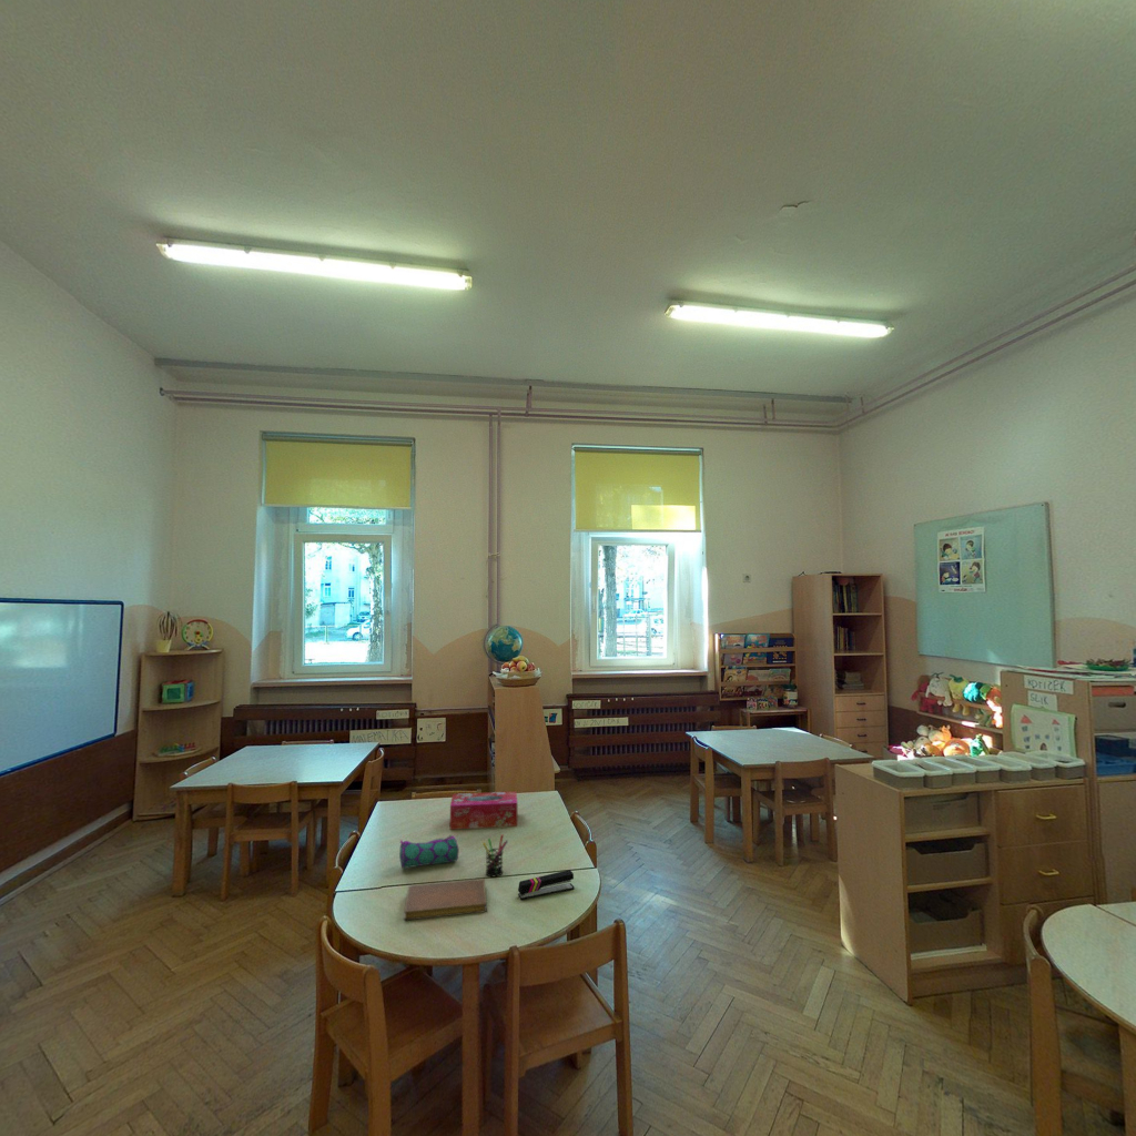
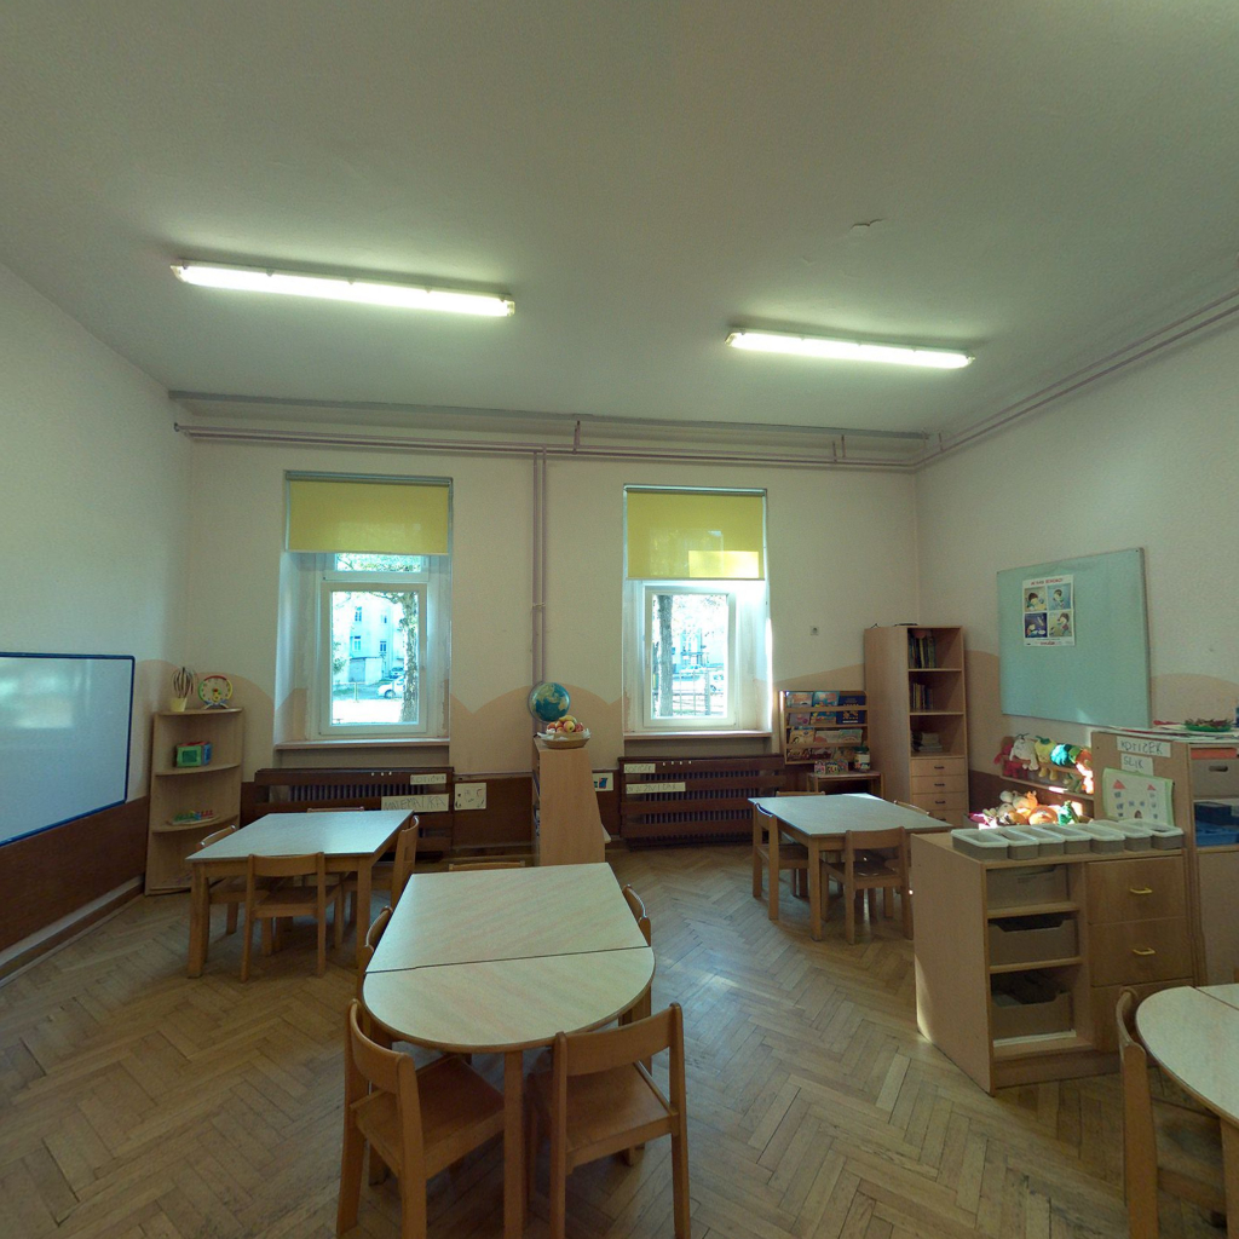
- pen holder [481,833,509,878]
- tissue box [449,790,519,831]
- stapler [517,869,576,901]
- notebook [403,878,488,921]
- pencil case [398,834,460,869]
